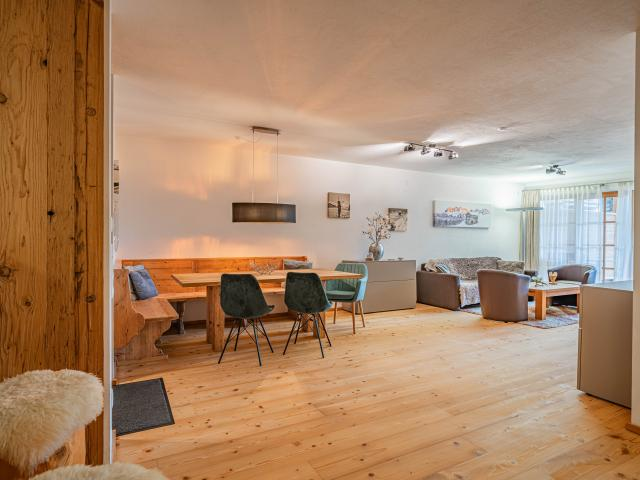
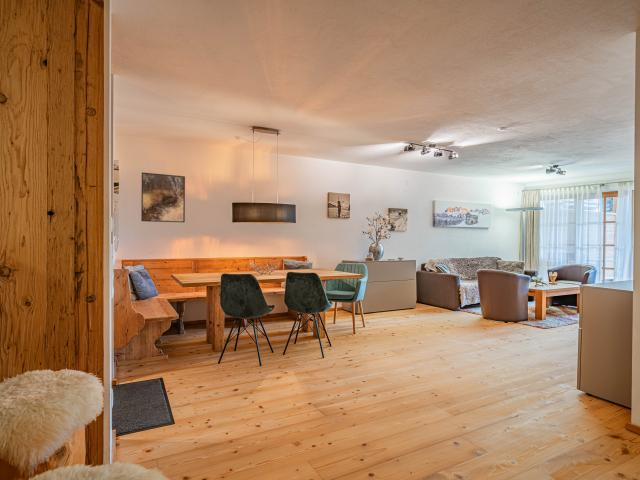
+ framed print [140,171,186,223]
